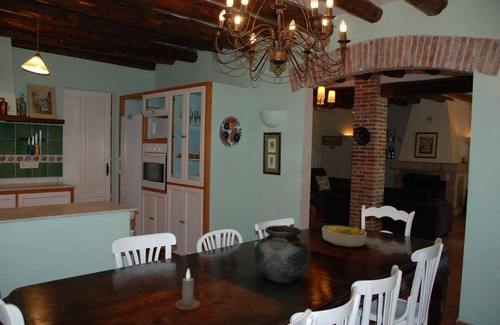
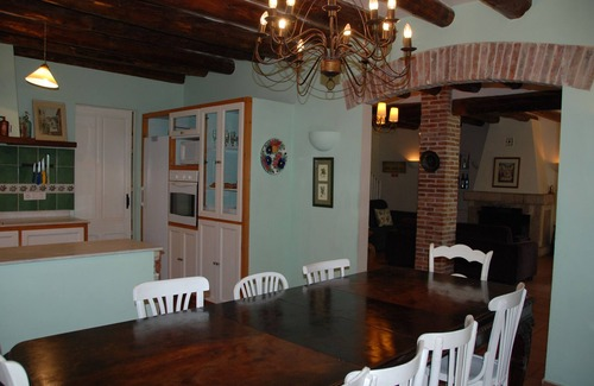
- vase [253,225,311,284]
- fruit bowl [321,225,368,248]
- candle [174,268,201,311]
